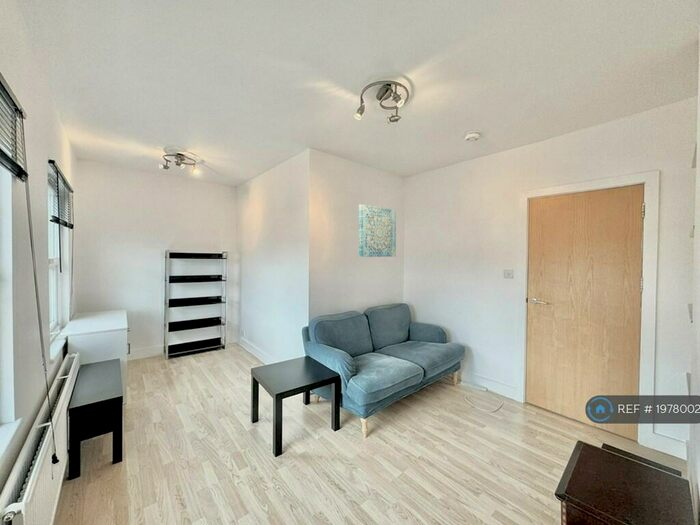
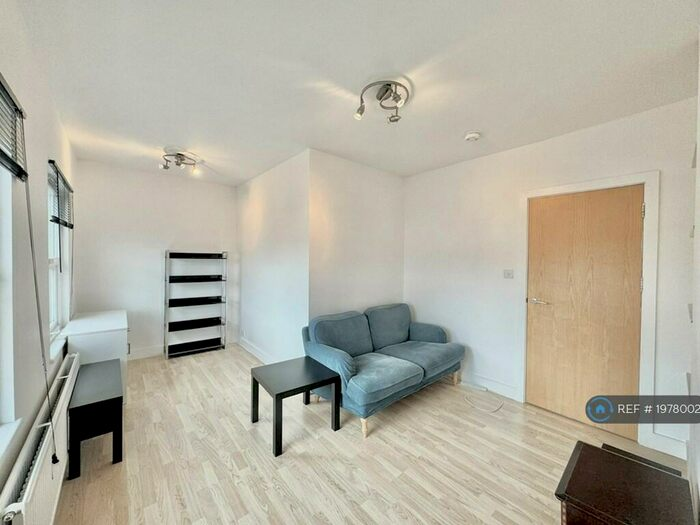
- wall art [358,204,397,258]
